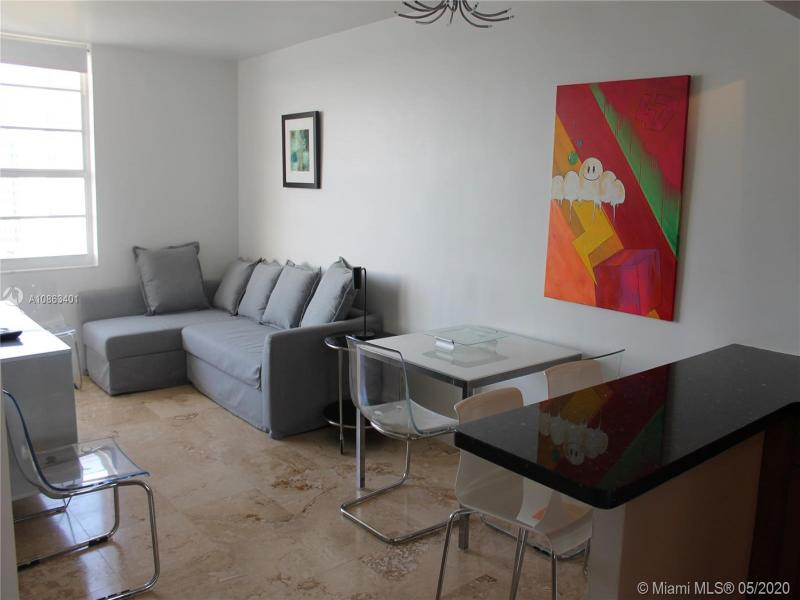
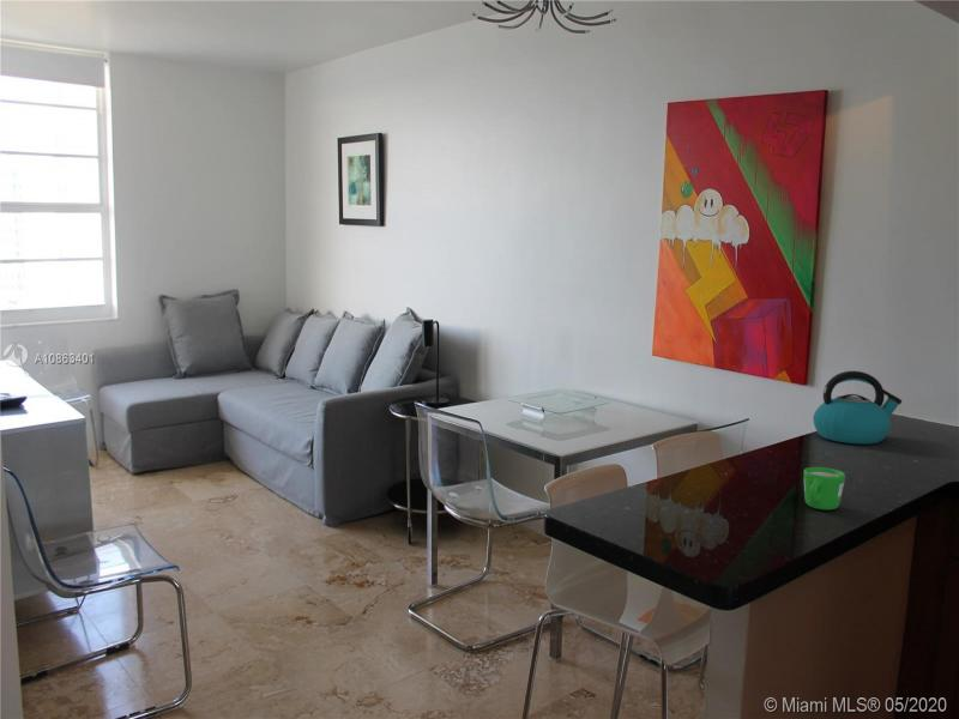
+ kettle [812,370,903,446]
+ mug [803,466,846,512]
